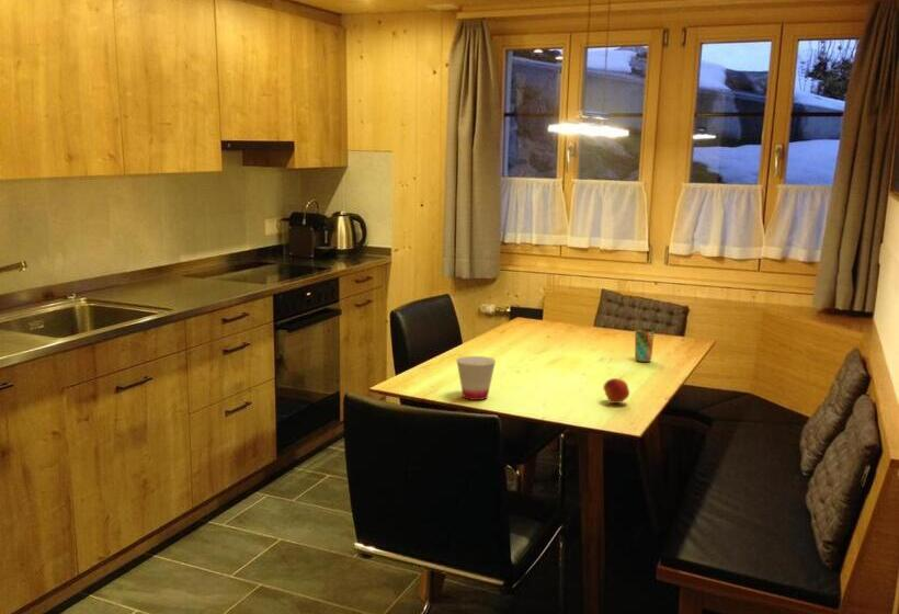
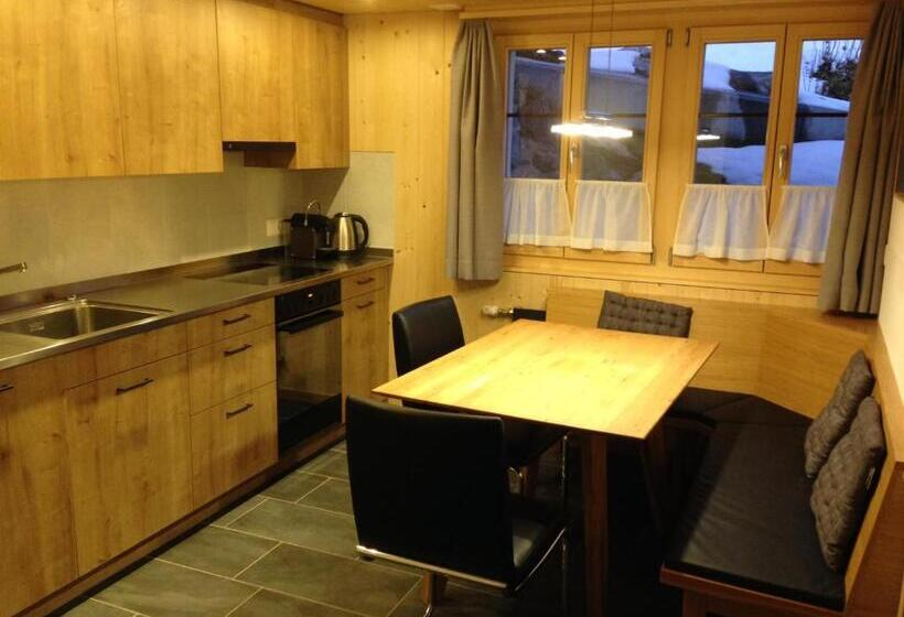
- cup [634,328,656,363]
- cup [455,355,497,401]
- fruit [602,377,630,405]
